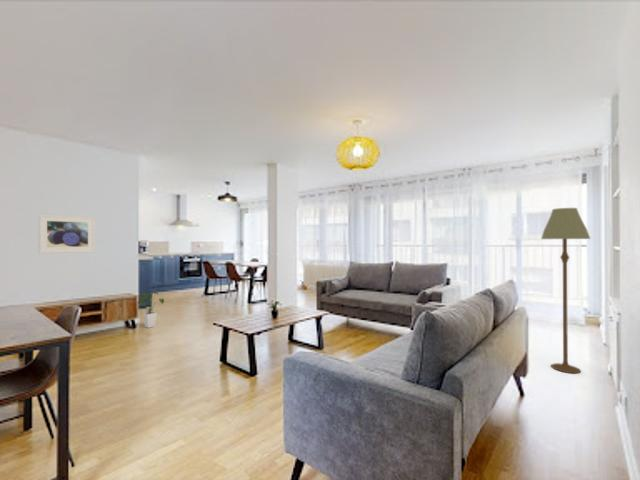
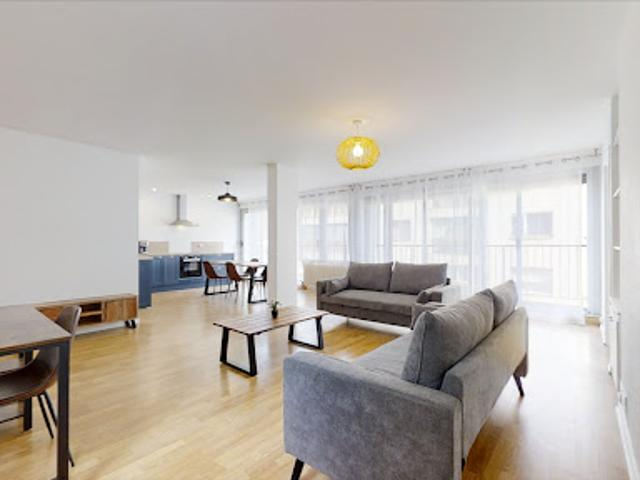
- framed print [38,213,96,255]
- floor lamp [540,207,591,374]
- house plant [137,290,165,329]
